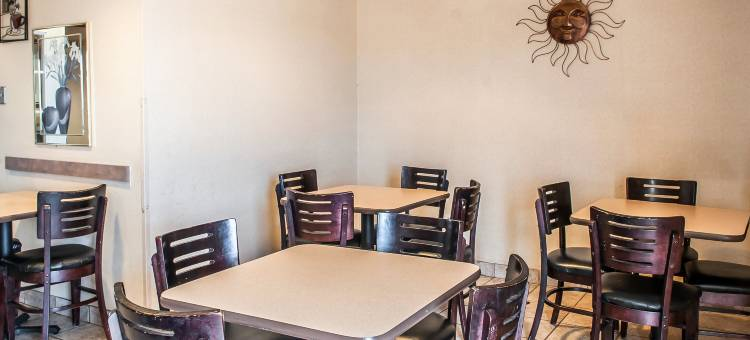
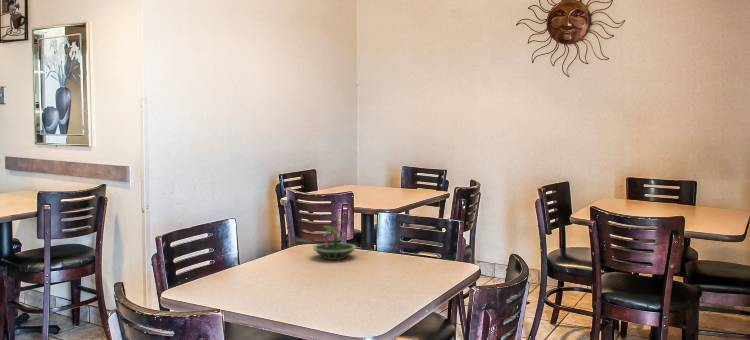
+ terrarium [312,213,357,261]
